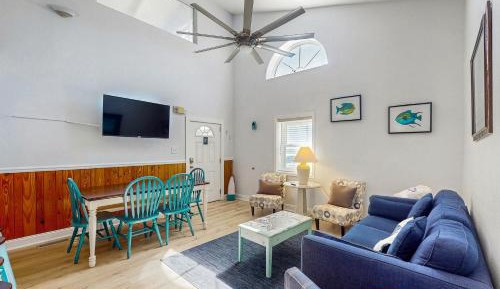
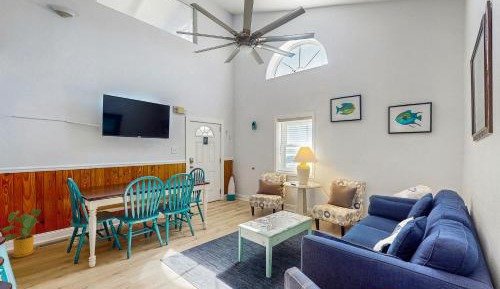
+ house plant [0,208,42,258]
